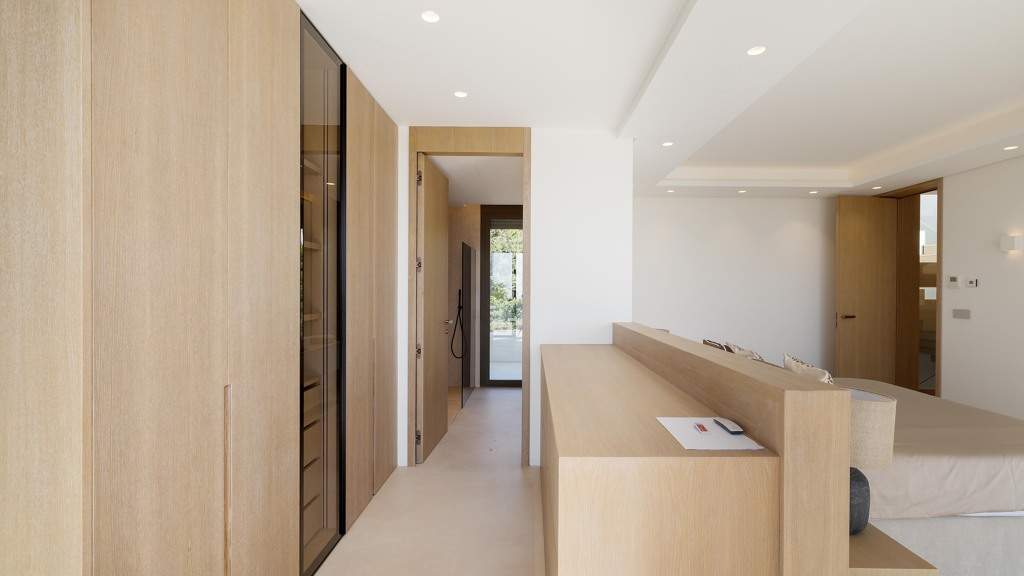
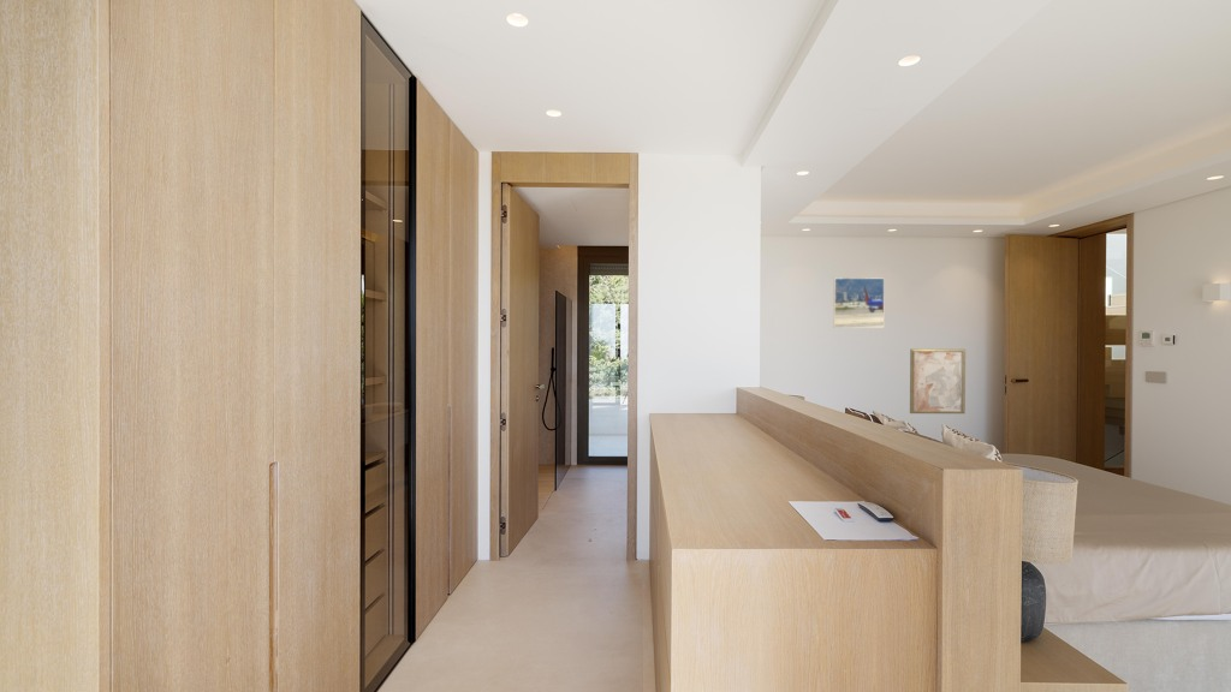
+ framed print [832,276,886,329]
+ wall art [909,347,967,414]
